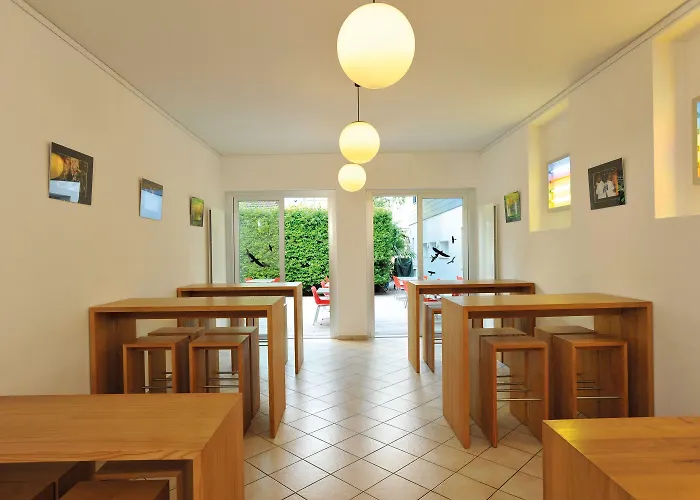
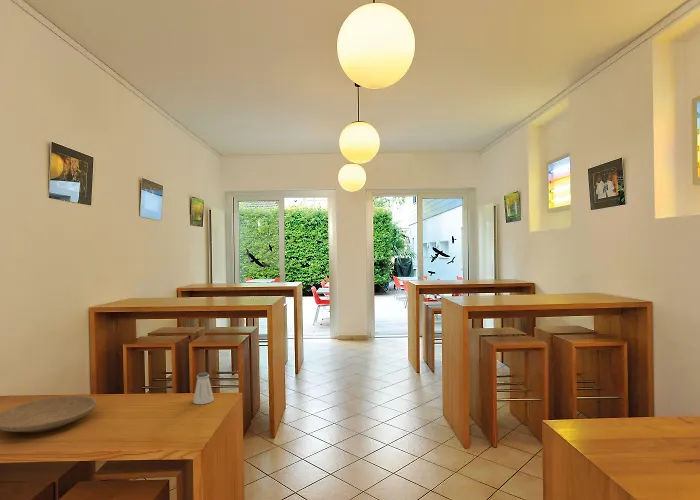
+ plate [0,395,97,433]
+ saltshaker [192,371,215,405]
